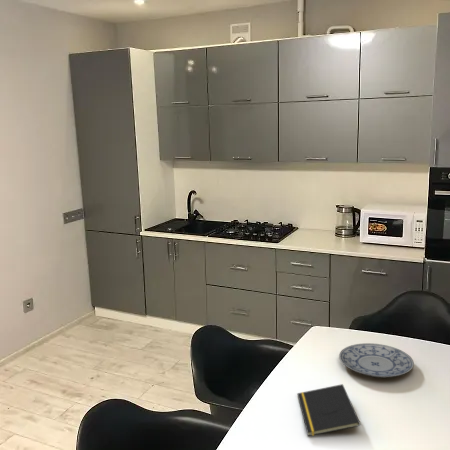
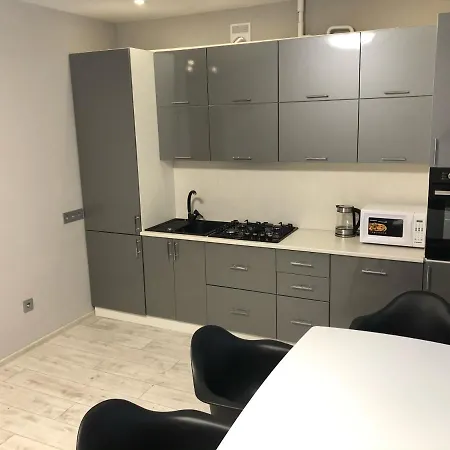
- plate [338,342,415,378]
- notepad [296,383,361,437]
